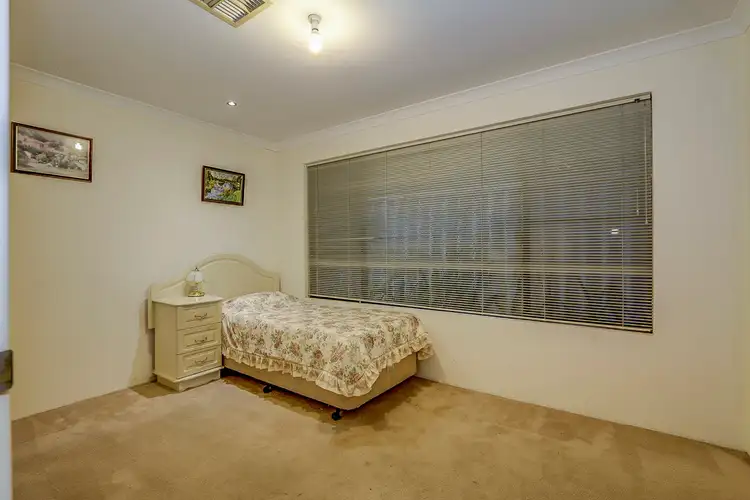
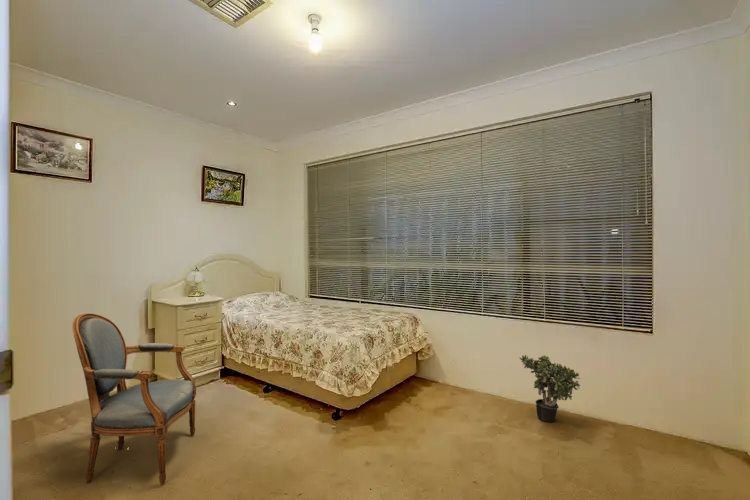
+ armchair [71,312,197,486]
+ potted plant [518,354,581,423]
